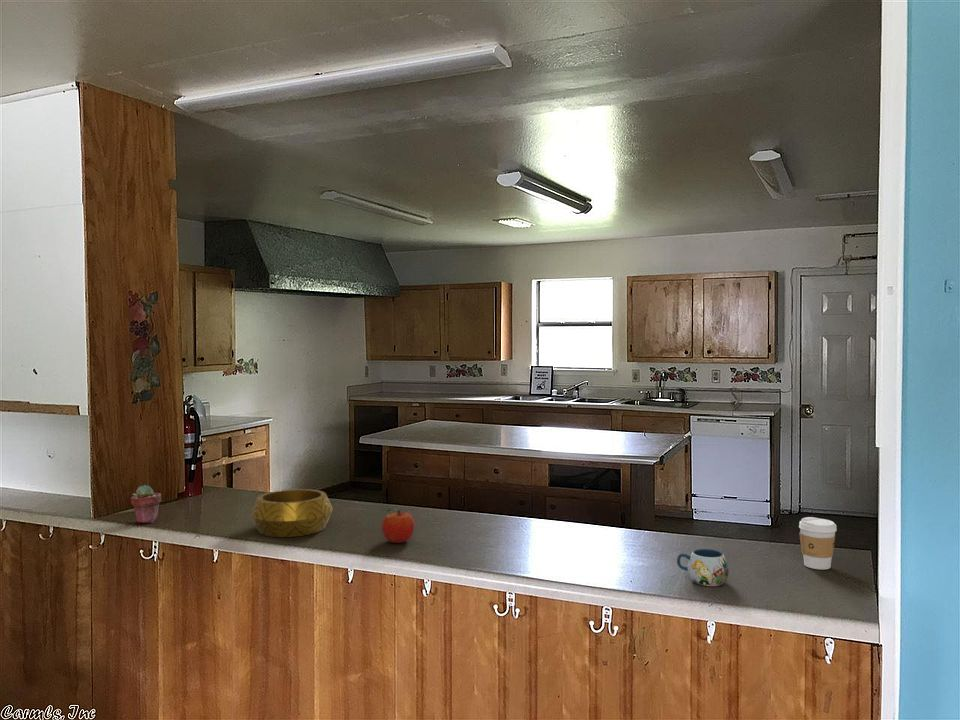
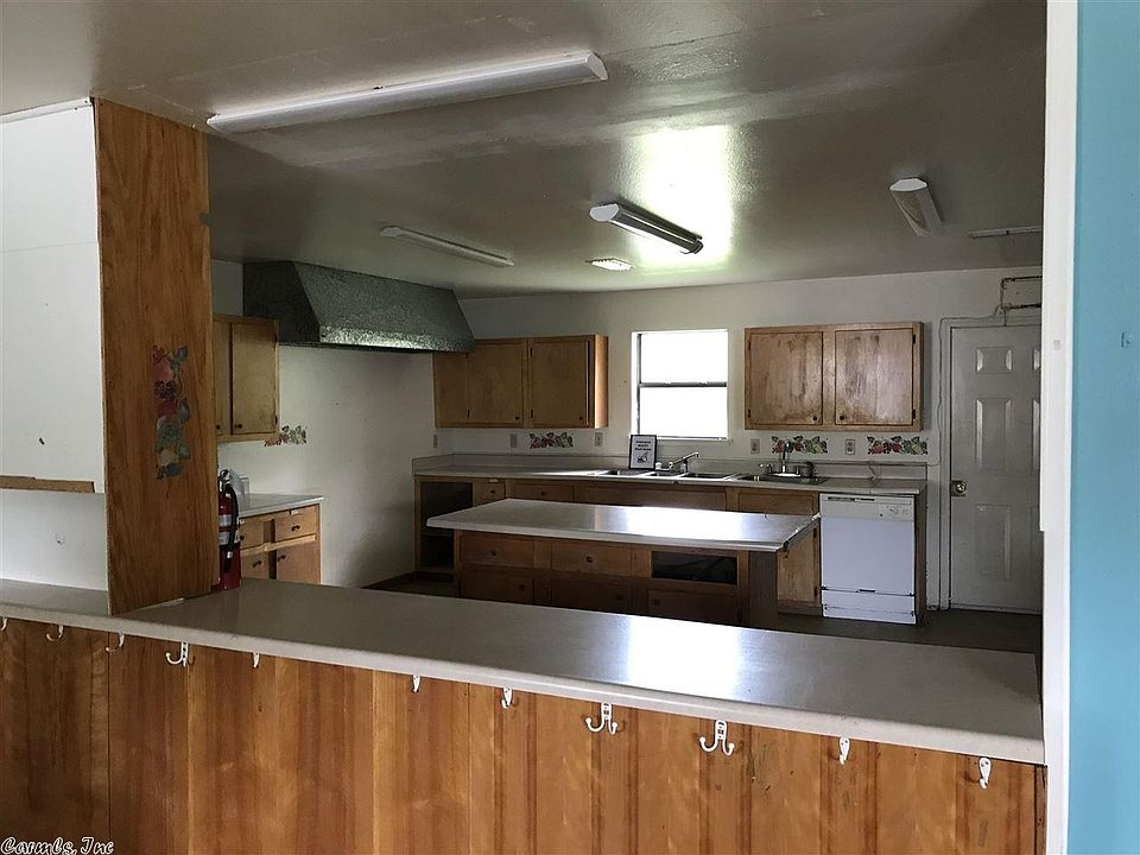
- decorative bowl [249,488,334,538]
- fruit [381,507,416,544]
- mug [676,548,730,587]
- coffee cup [798,516,838,571]
- potted succulent [130,484,162,524]
